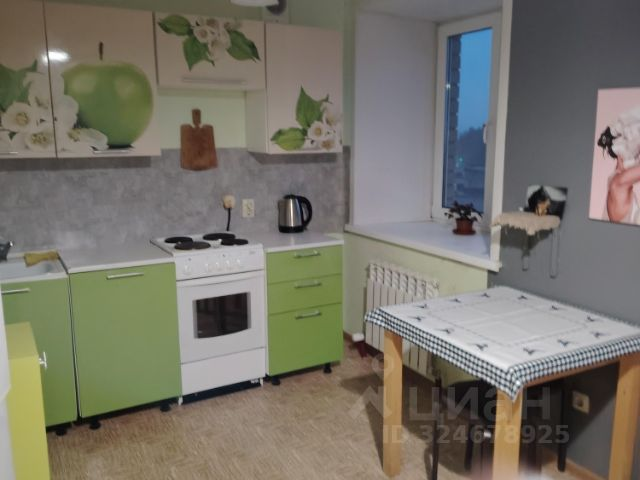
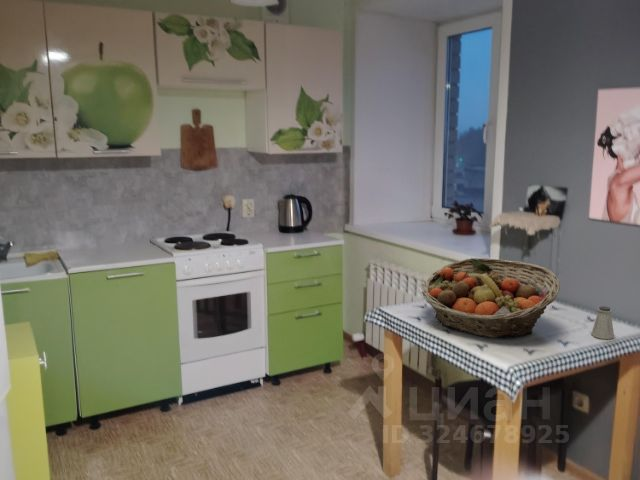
+ saltshaker [590,305,615,340]
+ fruit basket [421,257,561,339]
